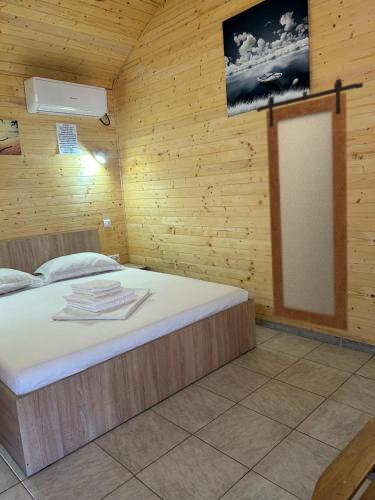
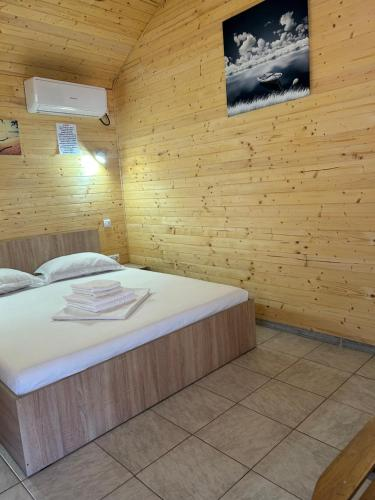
- home mirror [256,78,364,332]
